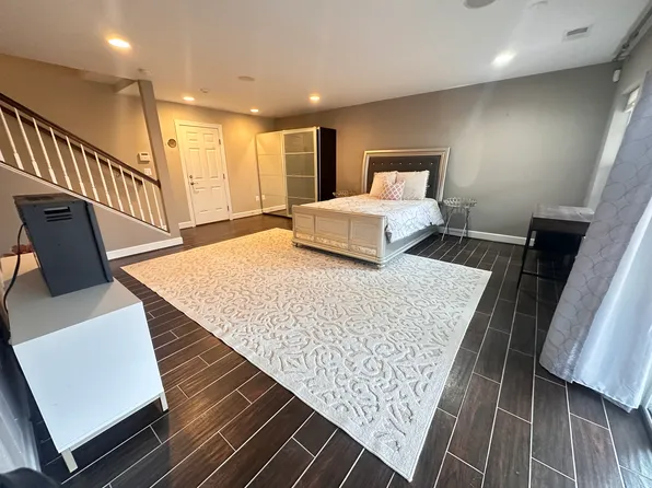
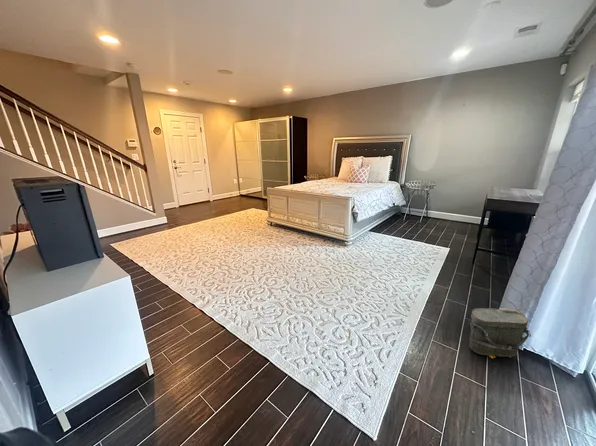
+ bag [468,306,532,359]
